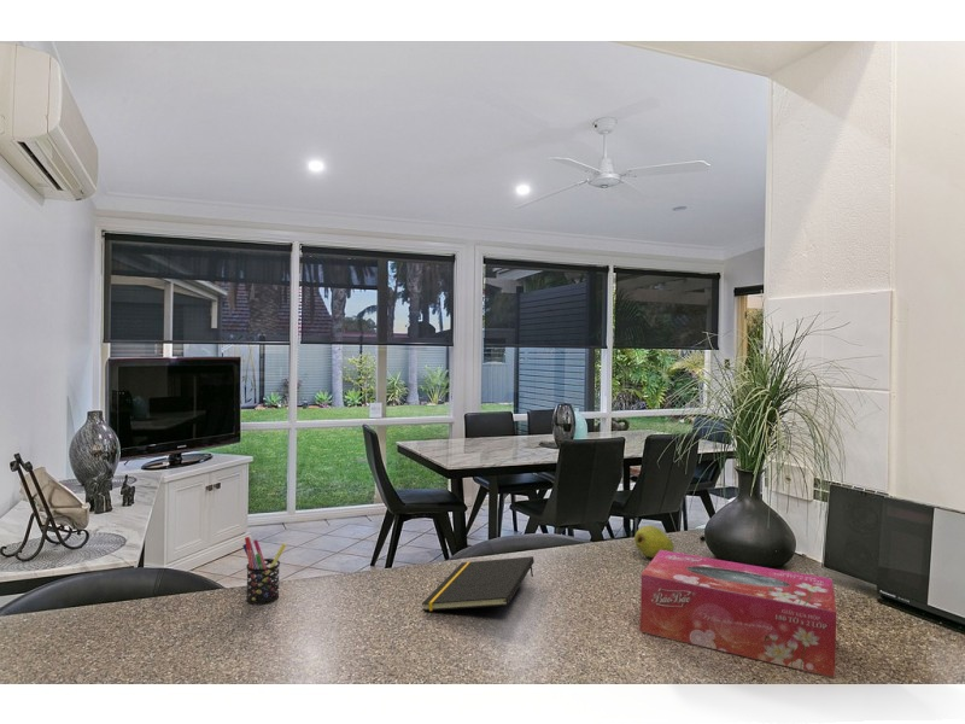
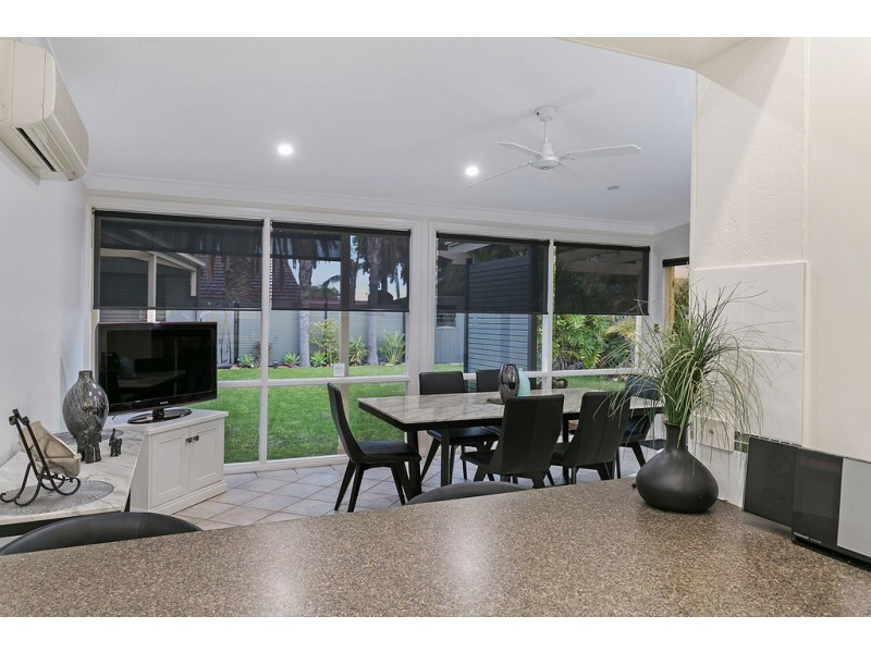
- tissue box [639,550,837,679]
- fruit [633,525,676,559]
- notepad [421,555,536,612]
- pen holder [241,536,287,607]
